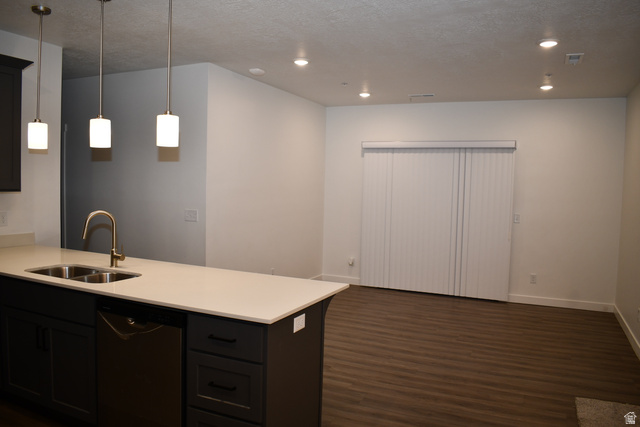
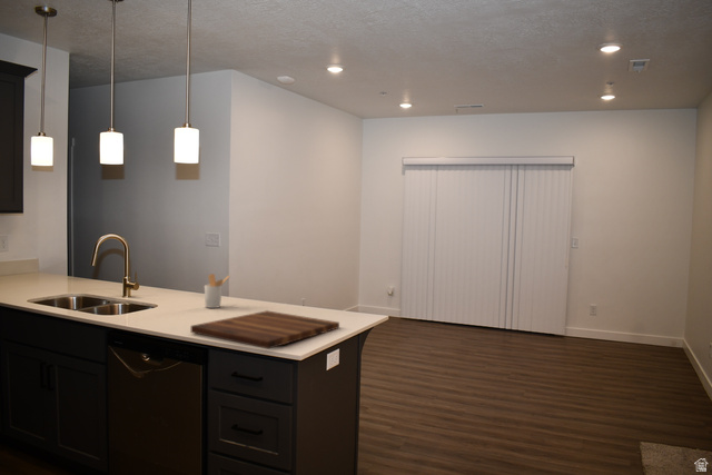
+ cutting board [190,309,340,350]
+ utensil holder [204,273,231,309]
